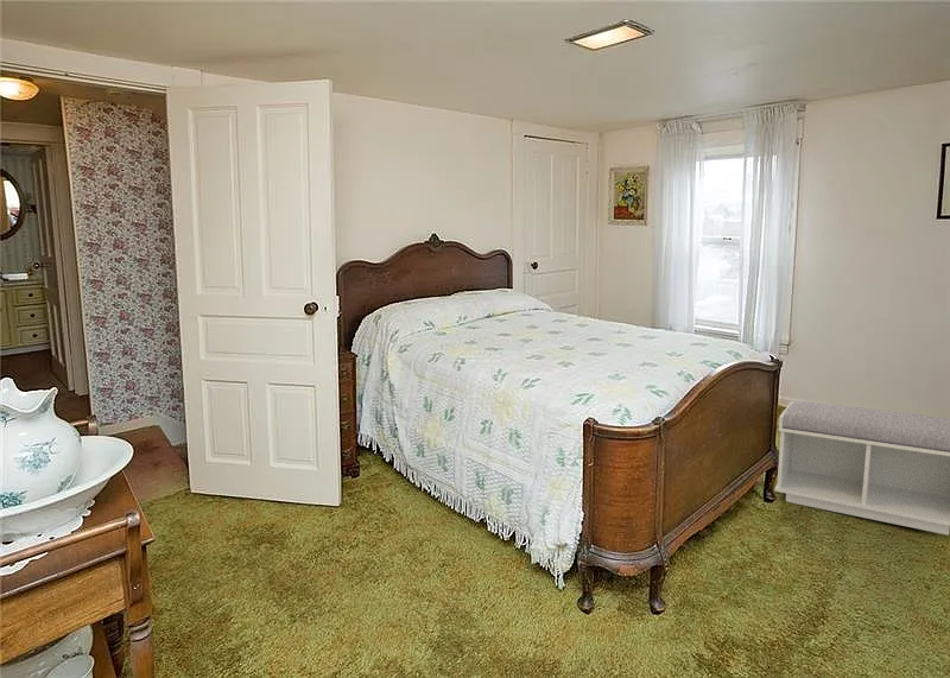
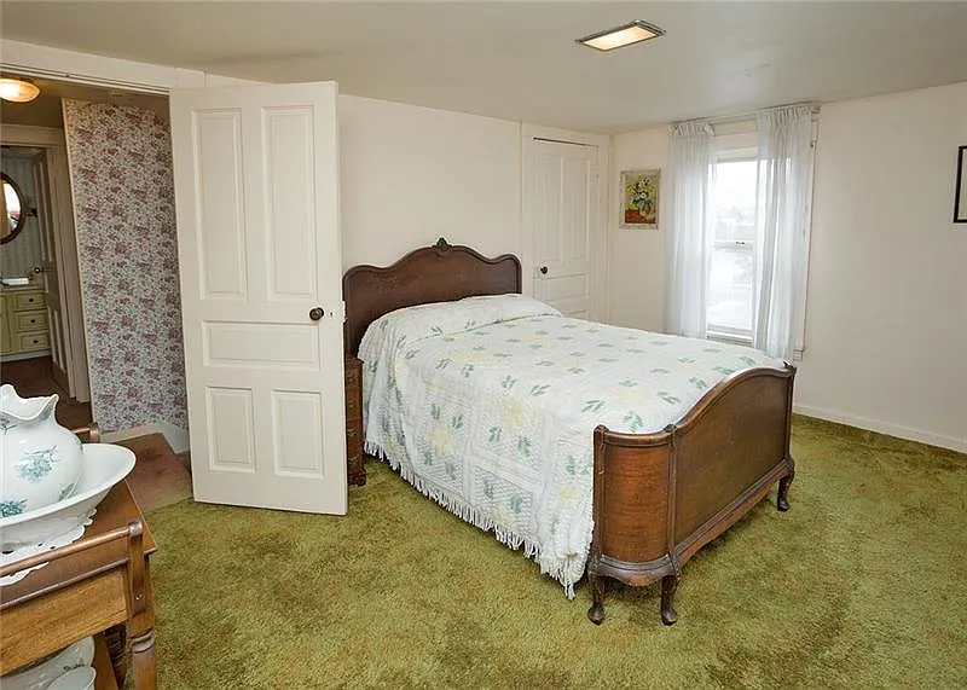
- bench [773,400,950,537]
